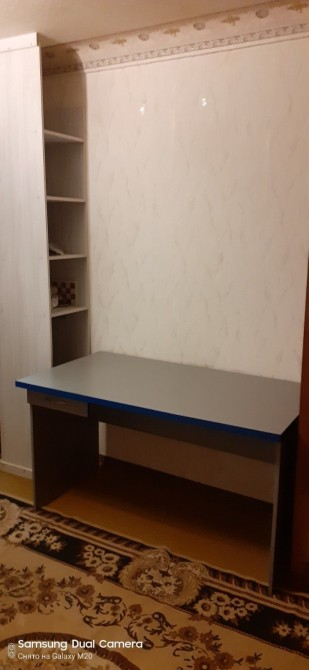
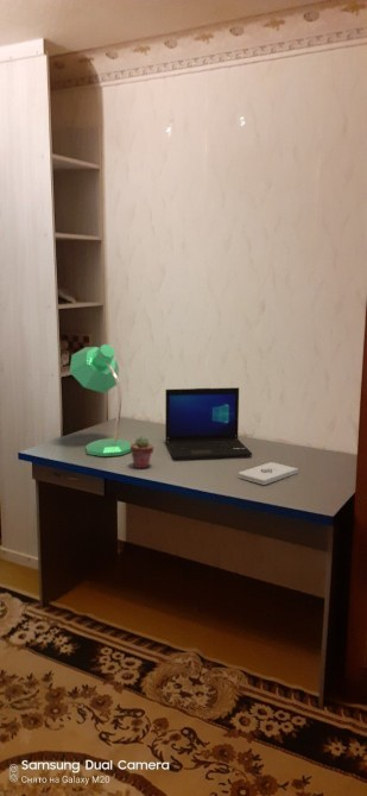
+ potted succulent [131,435,154,469]
+ notepad [238,461,299,486]
+ desk lamp [69,343,132,457]
+ laptop [164,386,253,460]
